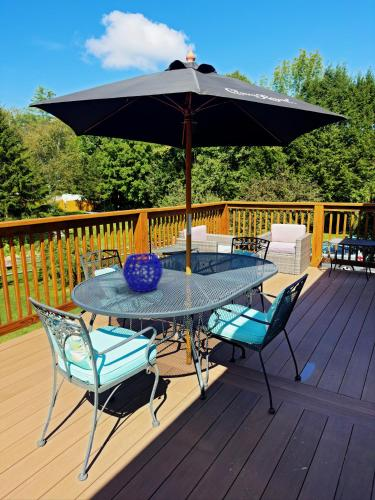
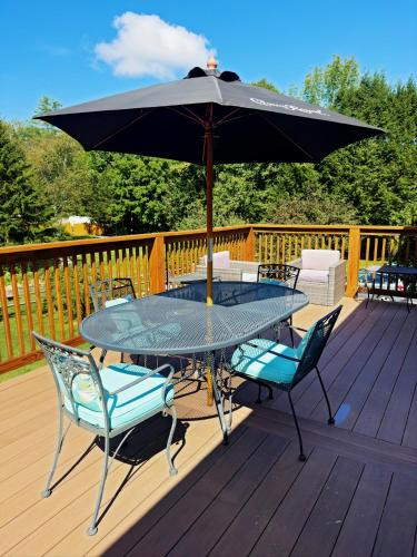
- decorative bowl [122,252,164,293]
